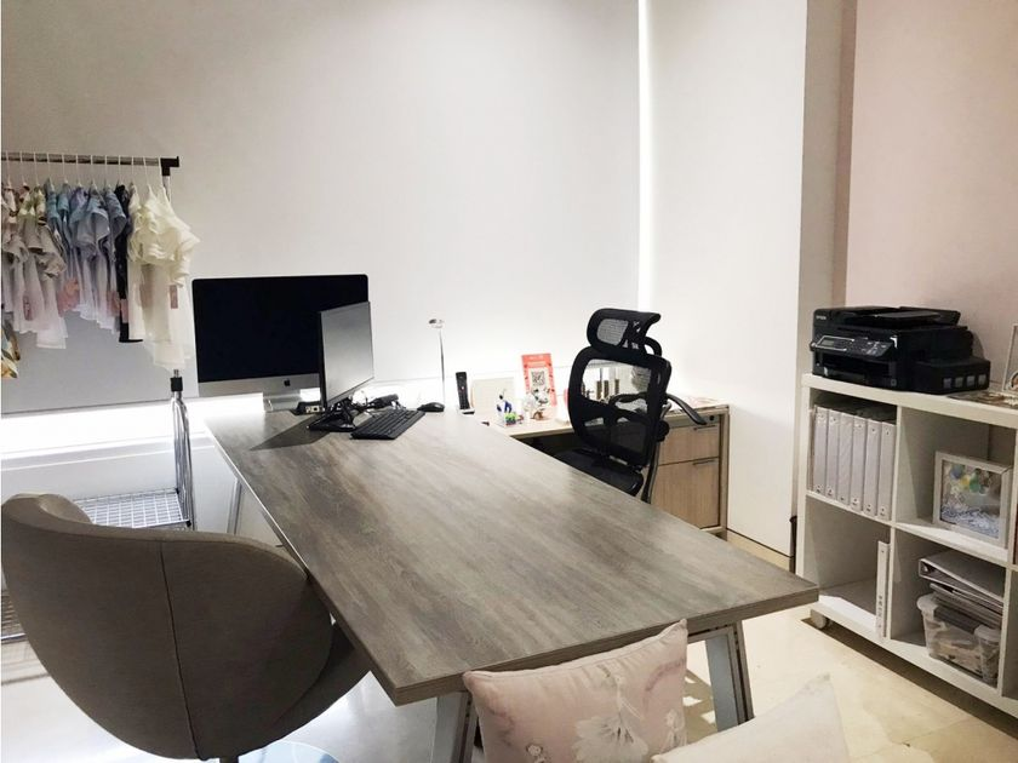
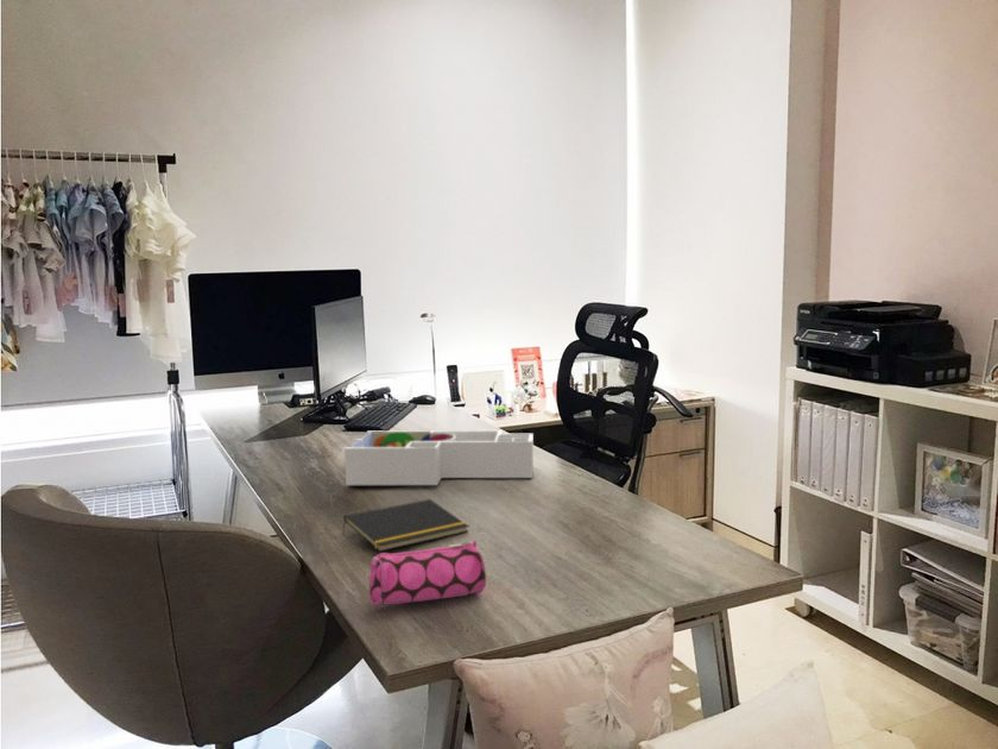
+ desk organizer [343,429,535,486]
+ notepad [341,498,469,553]
+ pencil case [368,537,487,608]
